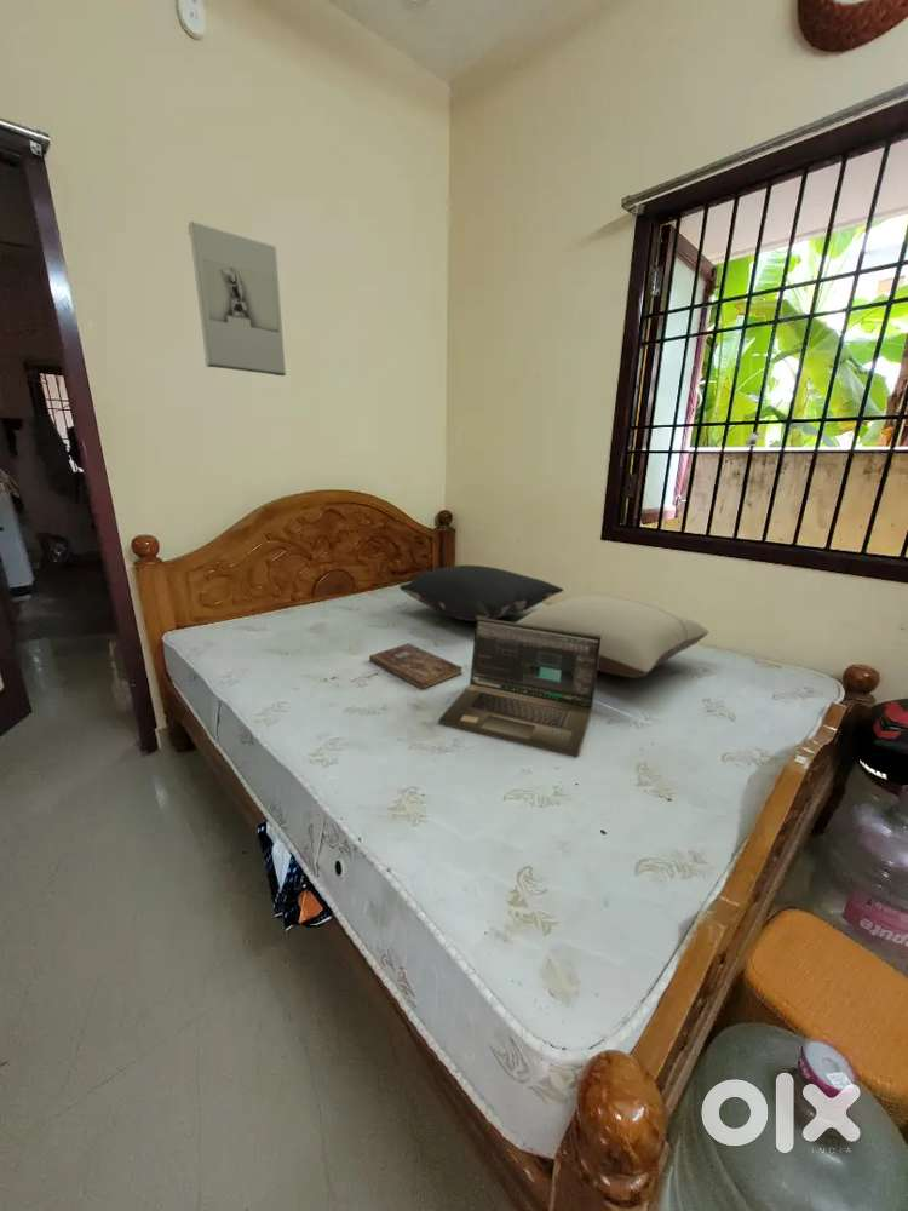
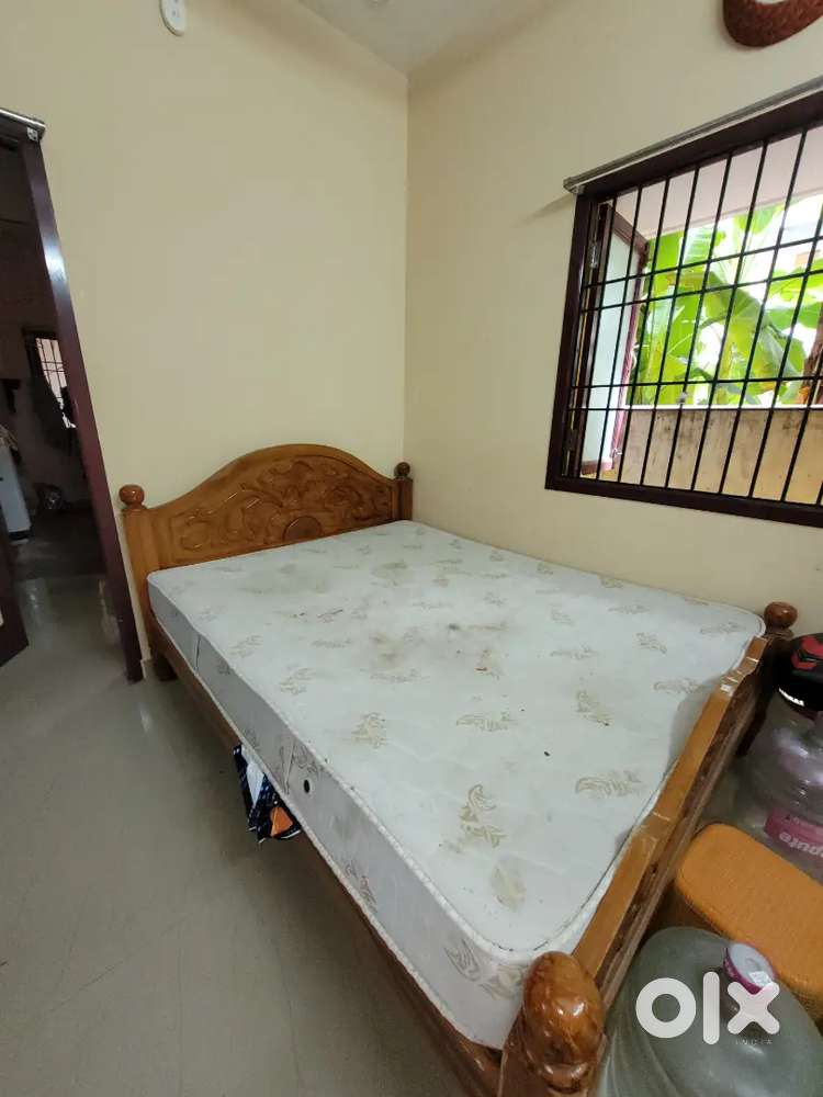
- laptop [437,618,602,758]
- pillow [516,592,711,679]
- pillow [398,564,564,622]
- wall sculpture [188,220,287,377]
- bible [368,642,462,690]
